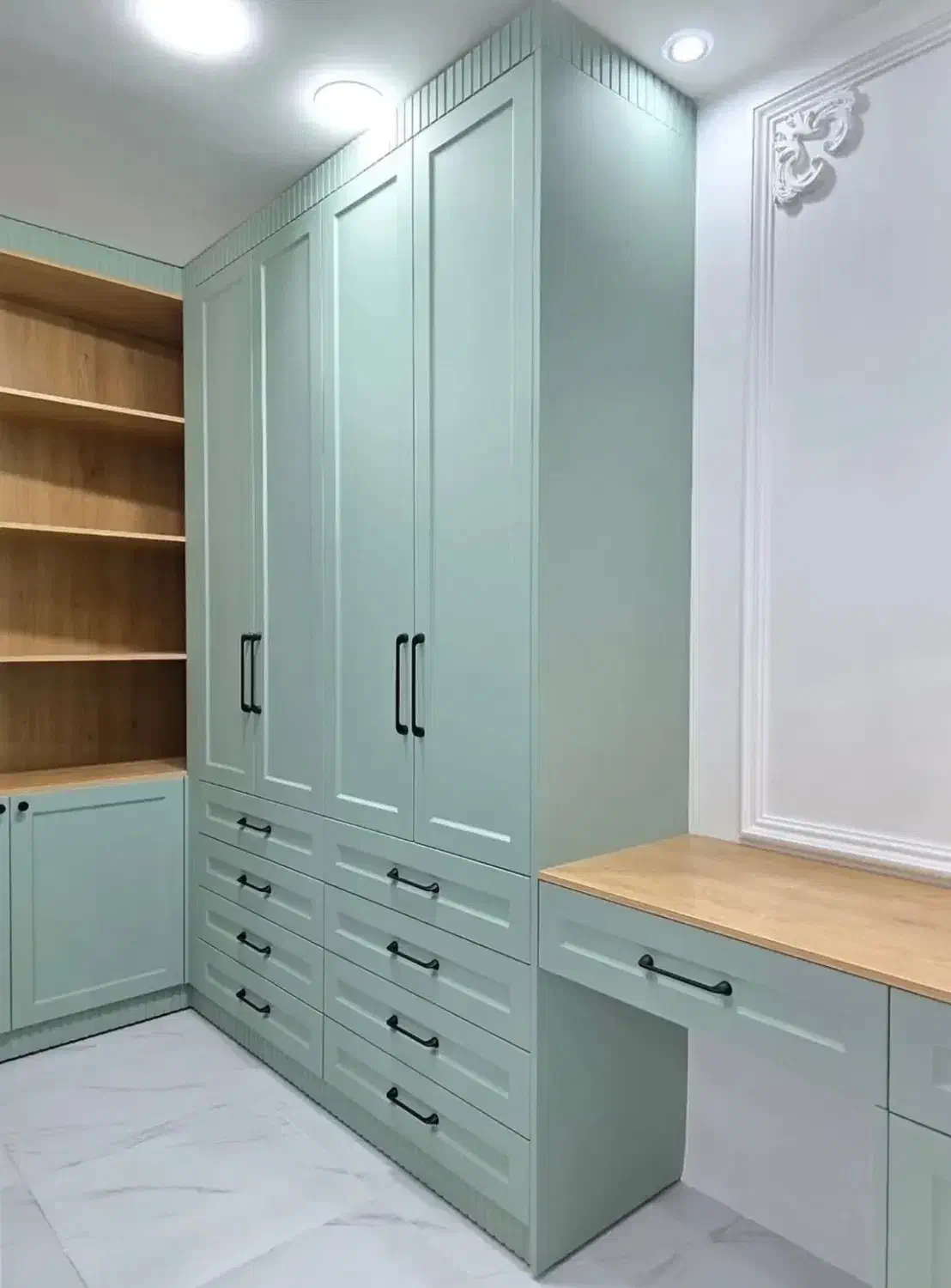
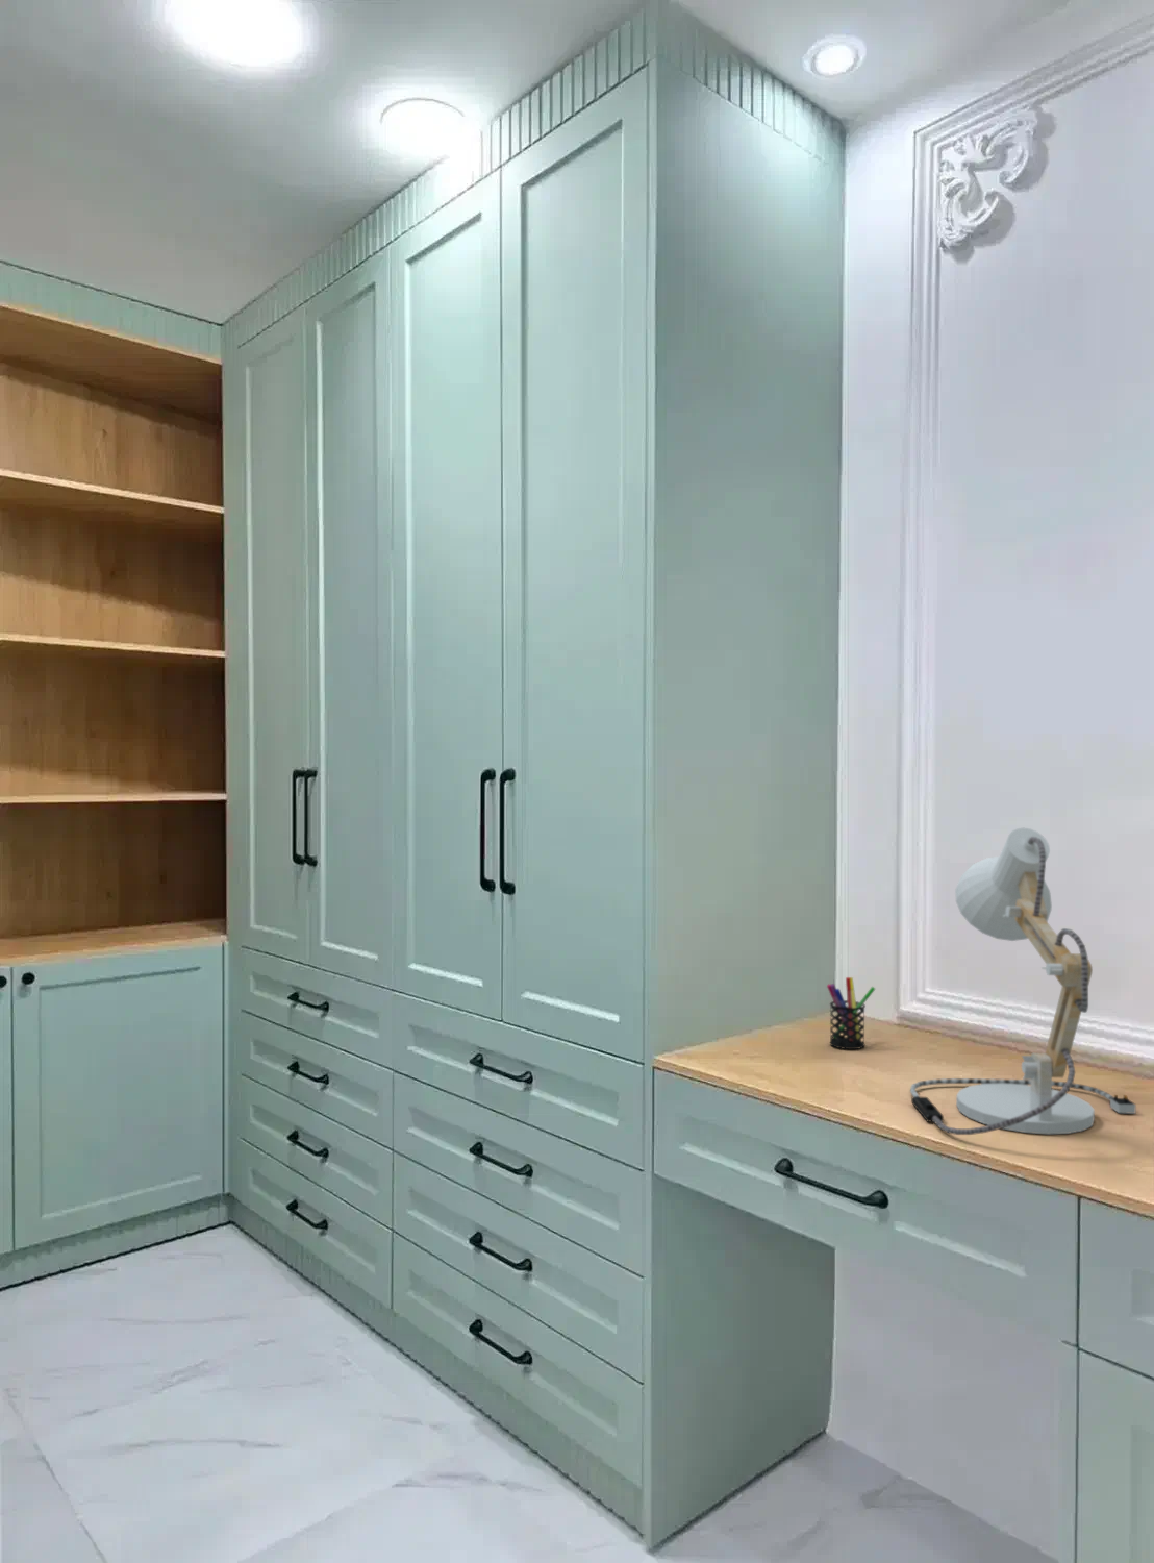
+ desk lamp [909,828,1137,1136]
+ pen holder [826,977,876,1051]
